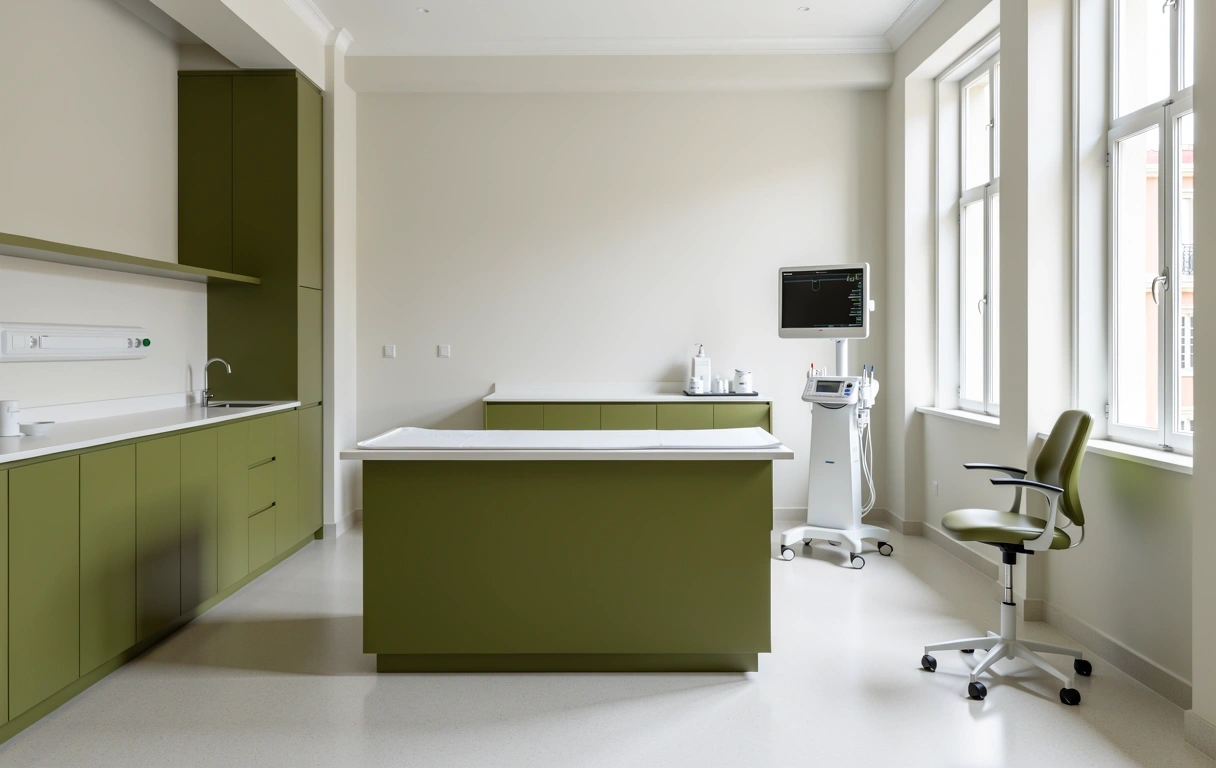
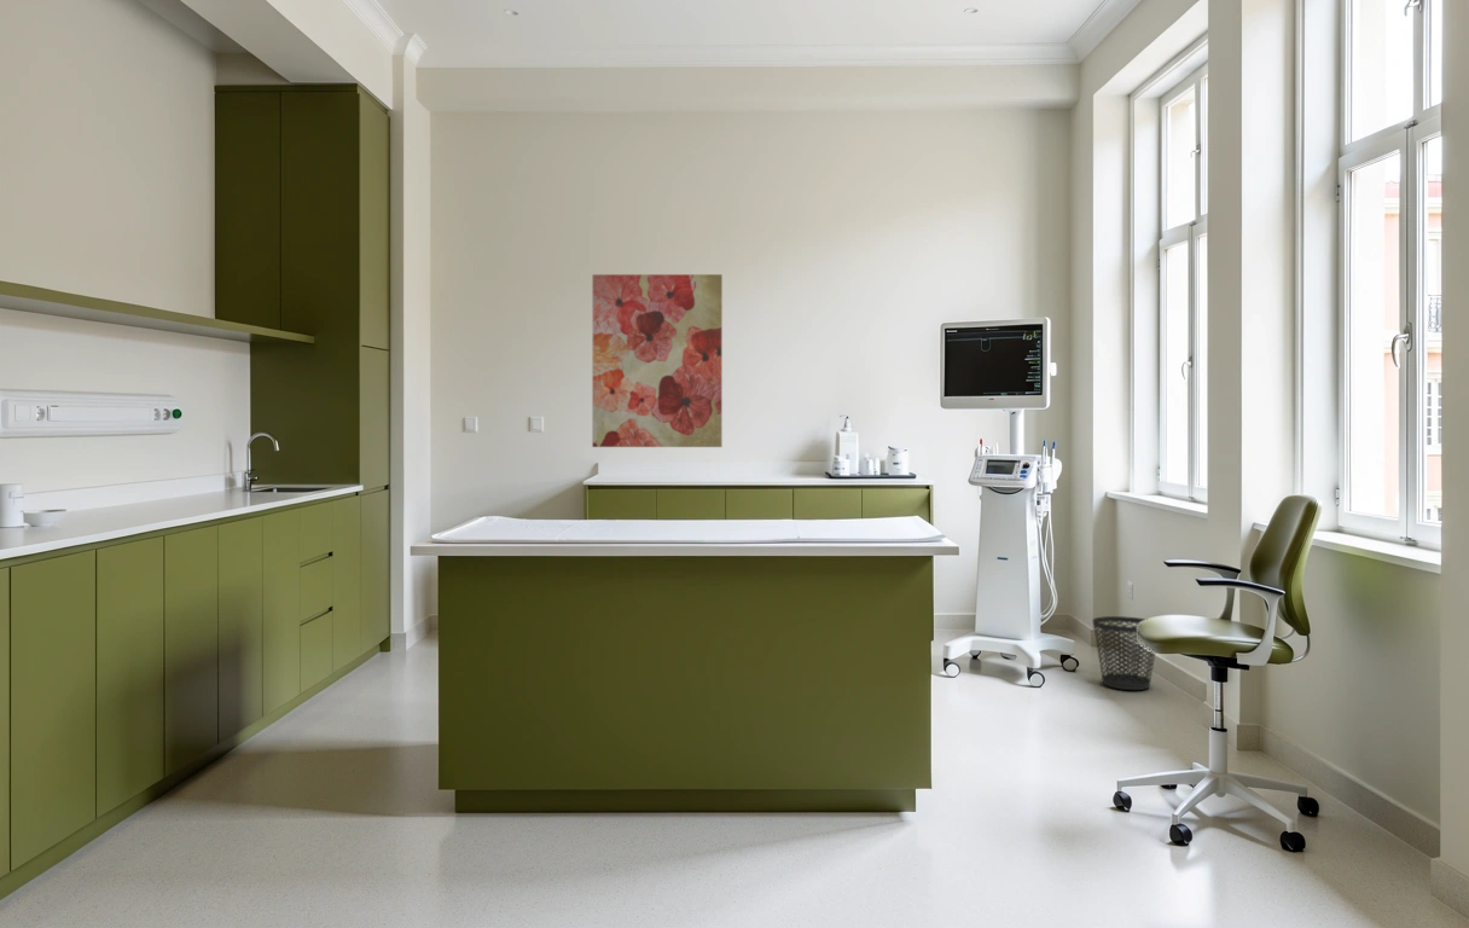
+ wastebasket [1092,615,1156,691]
+ wall art [591,273,724,448]
